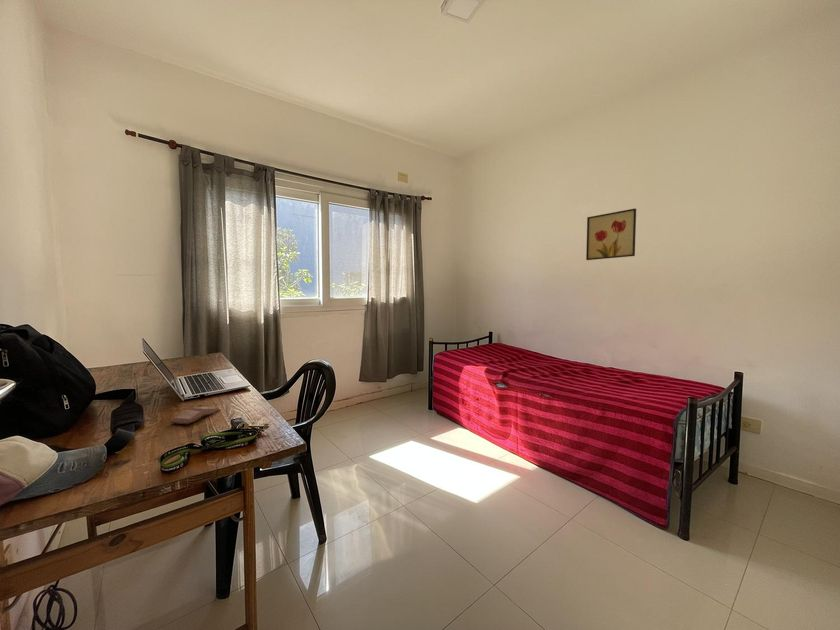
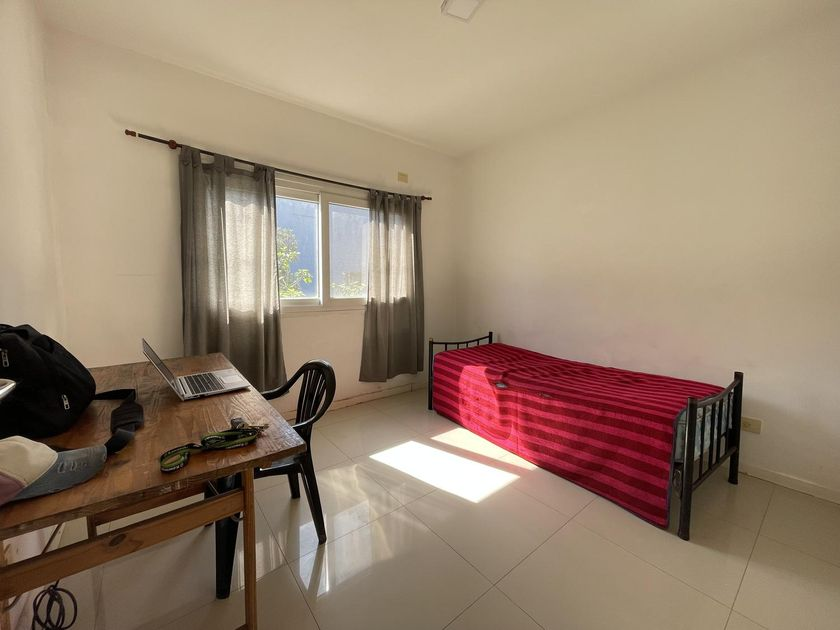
- wall art [585,208,637,261]
- book [169,406,222,425]
